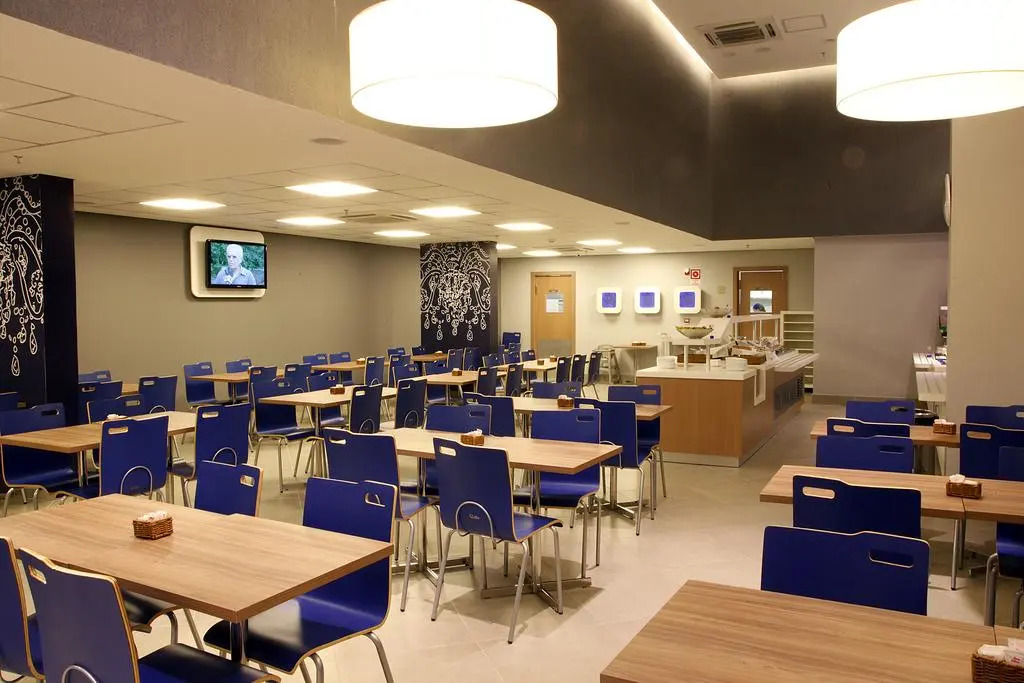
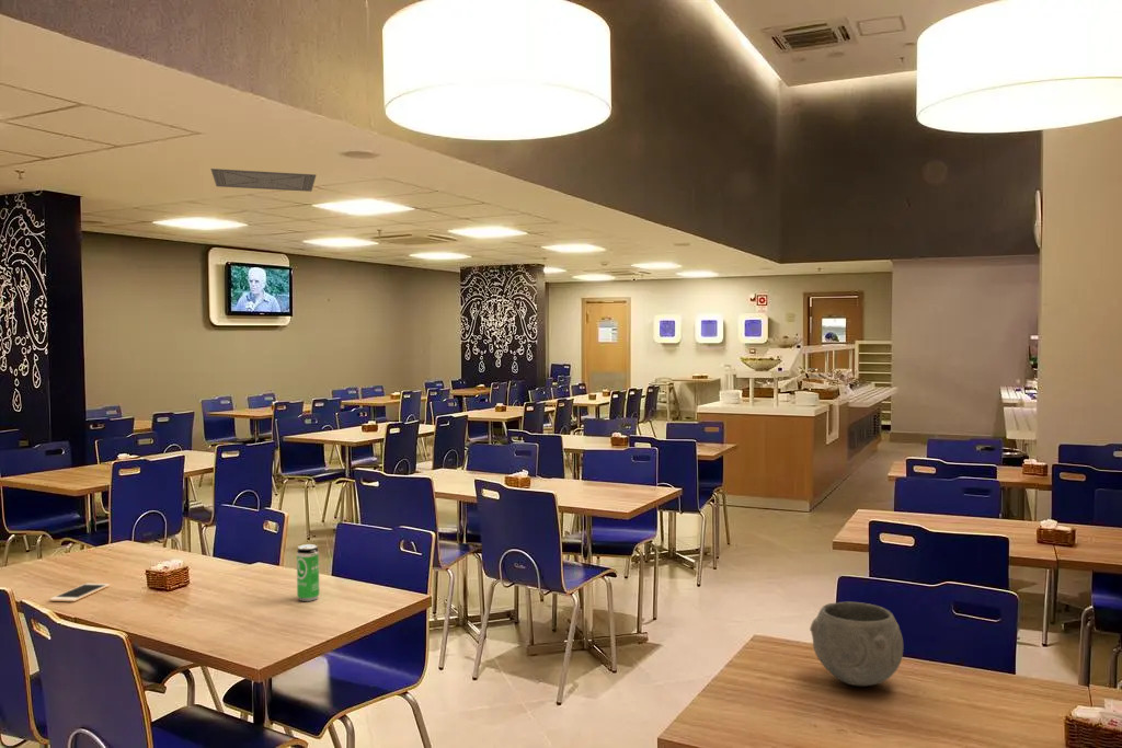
+ cell phone [48,583,111,602]
+ ceiling vent [210,168,317,193]
+ beverage can [296,543,321,602]
+ bowl [809,600,904,687]
